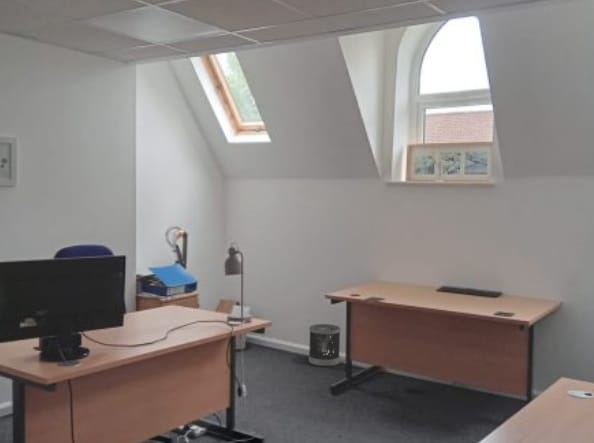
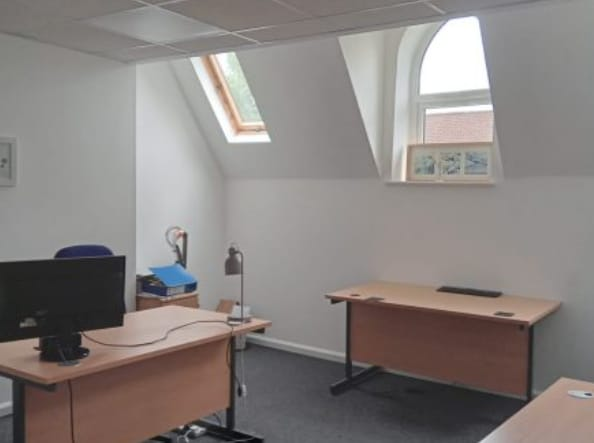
- wastebasket [308,323,341,368]
